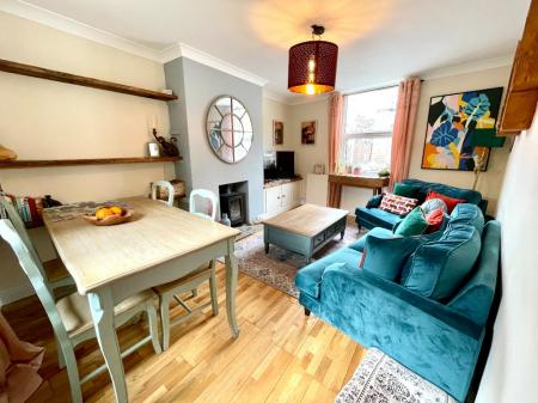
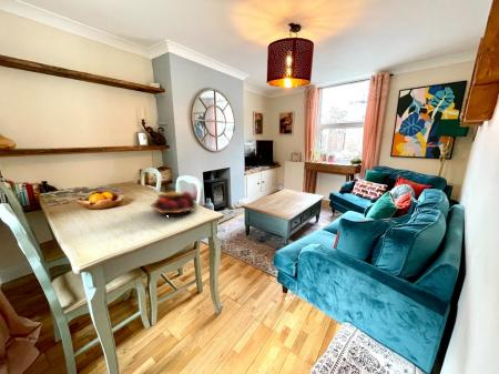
+ fruit basket [149,191,198,219]
